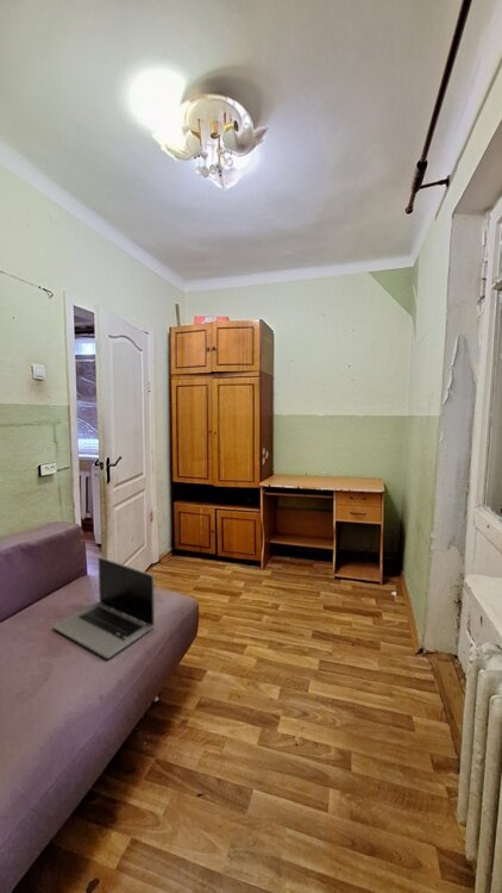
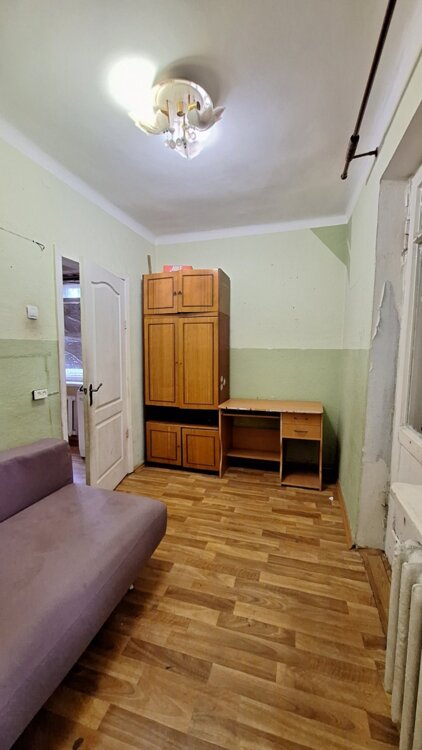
- laptop [52,556,156,660]
